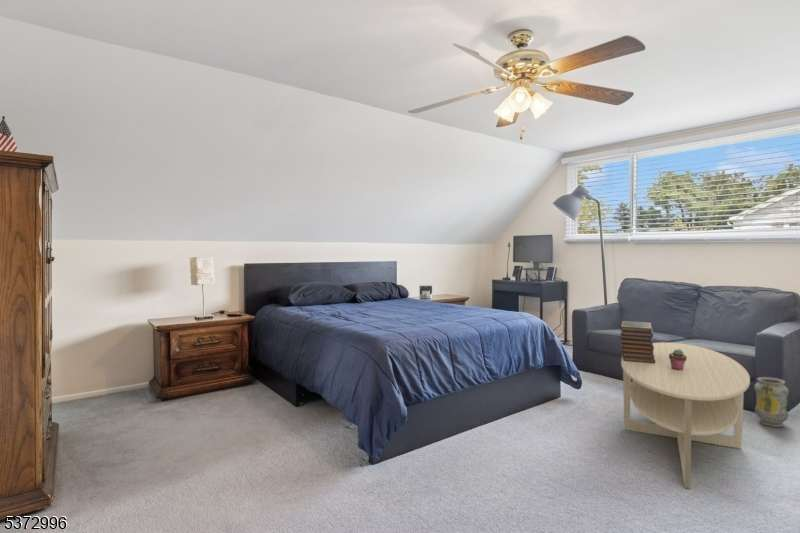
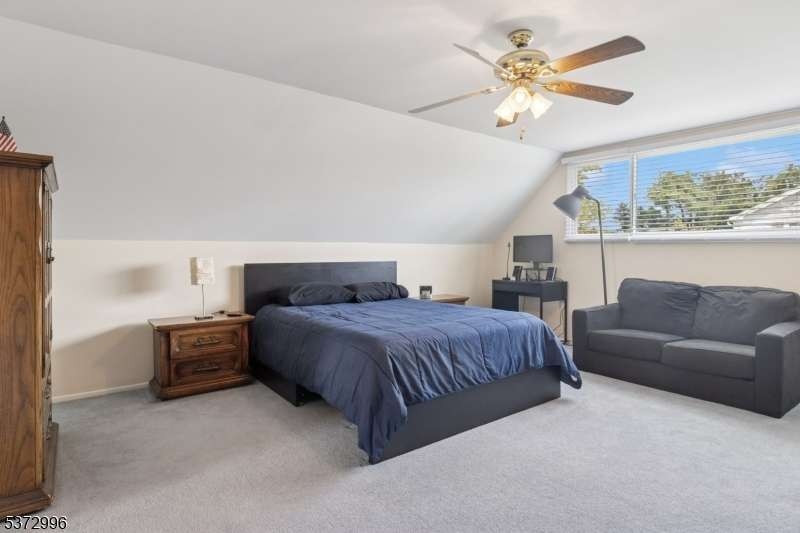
- potted succulent [669,349,687,370]
- book stack [619,320,655,363]
- vase [753,376,790,428]
- coffee table [620,342,751,490]
